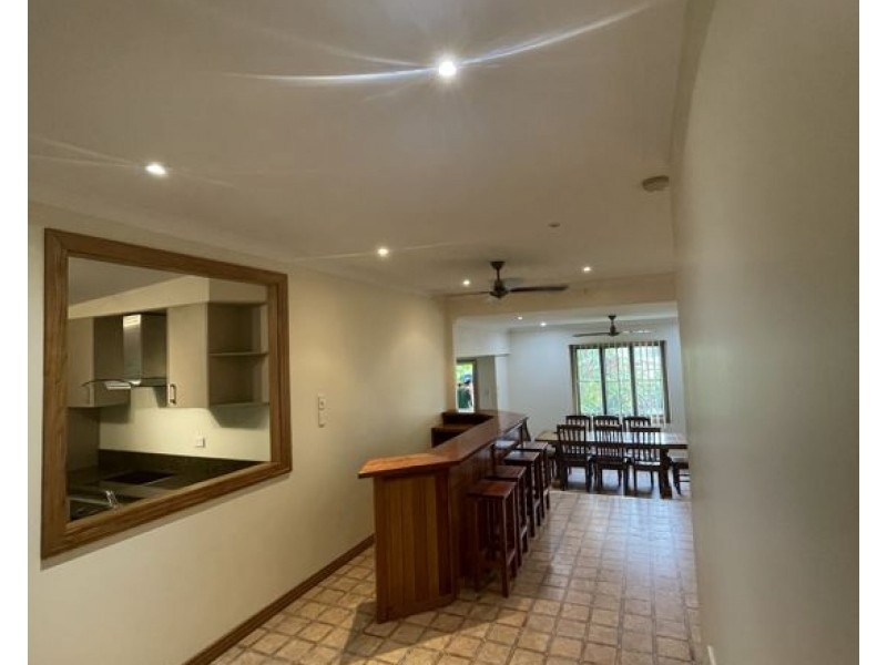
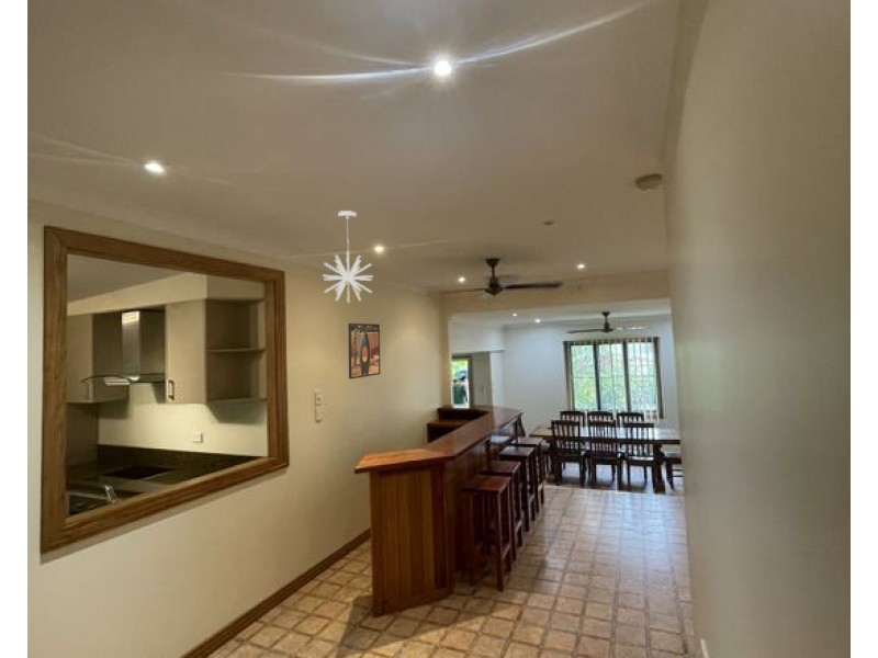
+ pendant light [322,209,374,304]
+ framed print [347,322,381,381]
